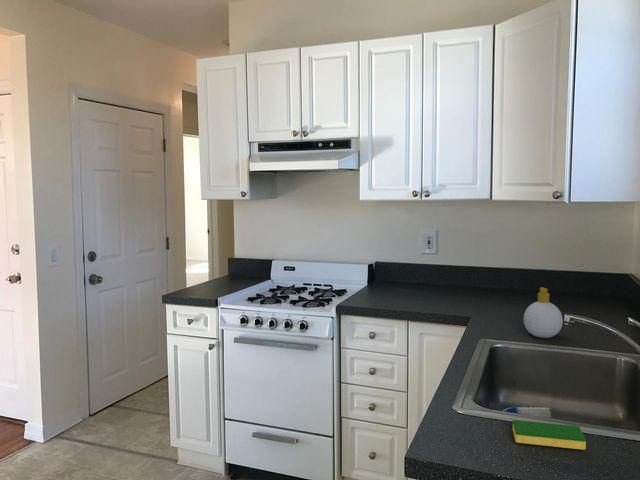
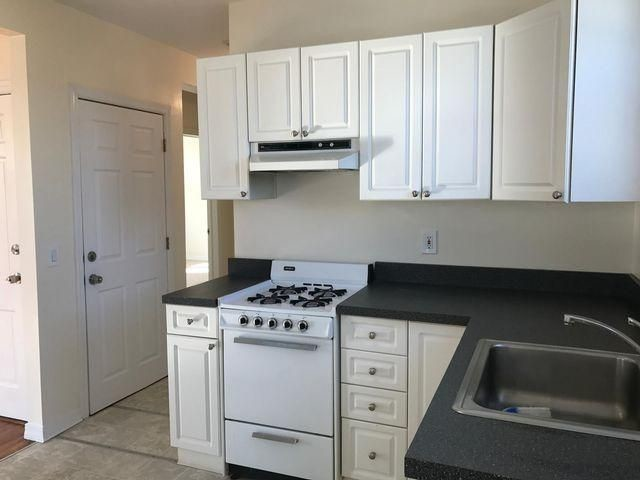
- dish sponge [512,419,587,451]
- soap bottle [523,286,564,339]
